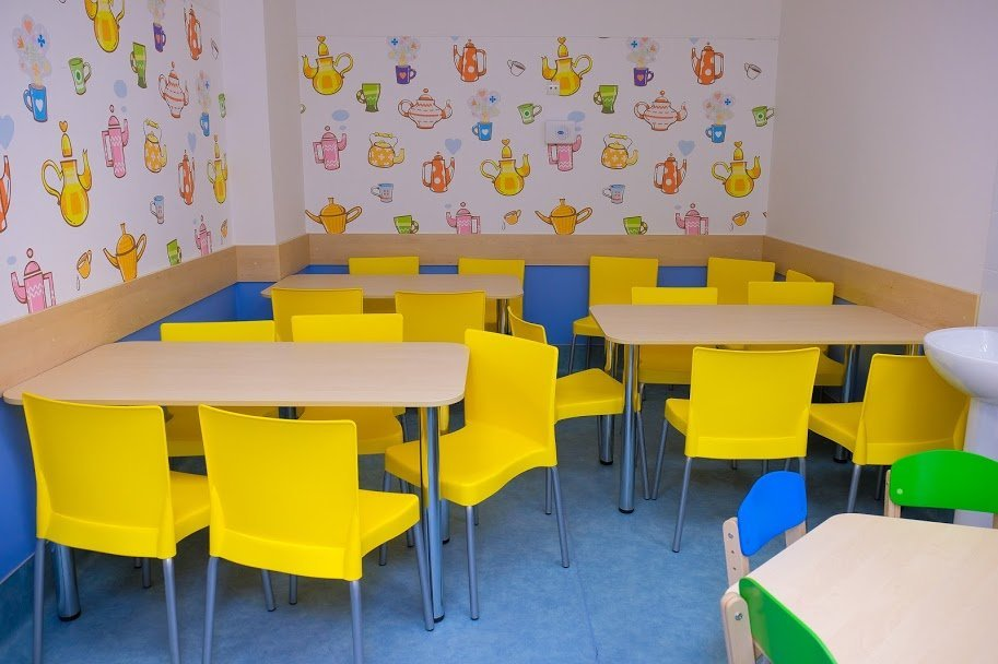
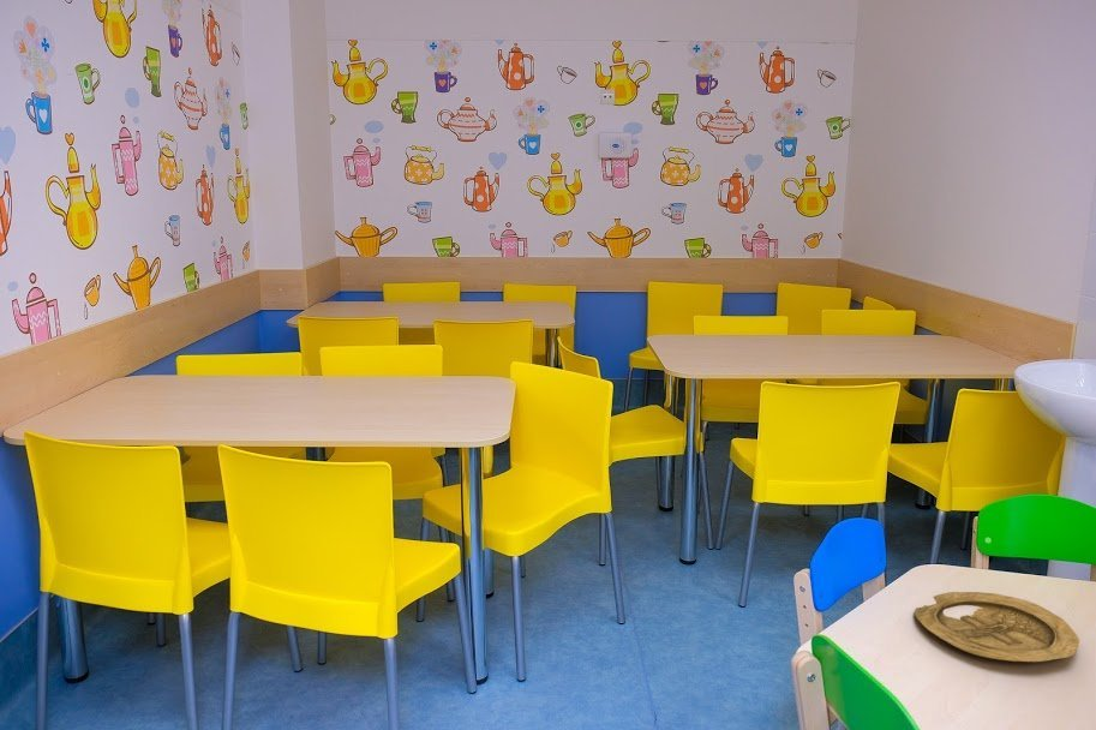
+ plate [914,591,1080,663]
